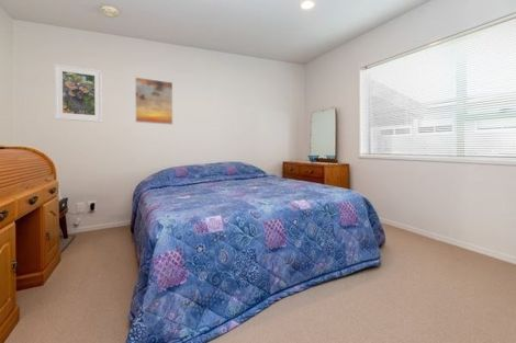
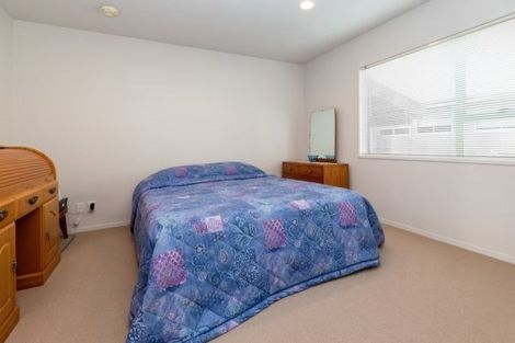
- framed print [53,62,103,124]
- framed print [134,77,173,126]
